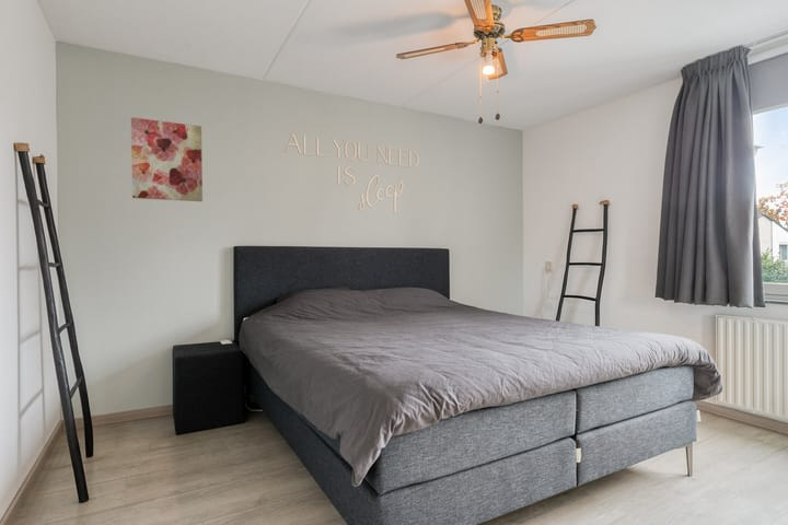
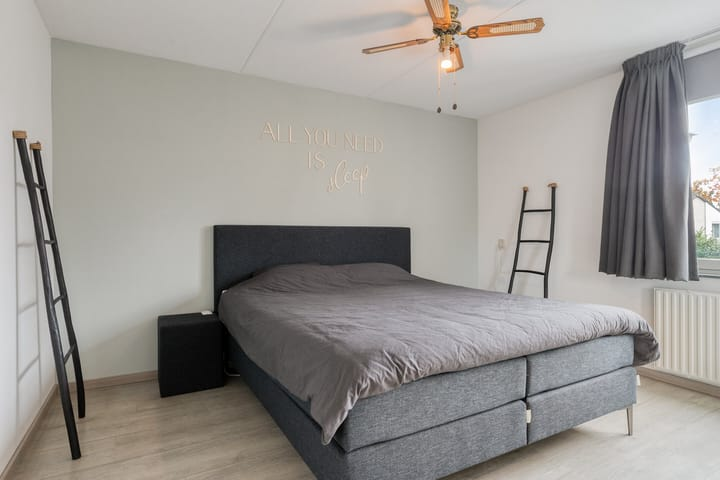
- wall art [130,116,204,202]
